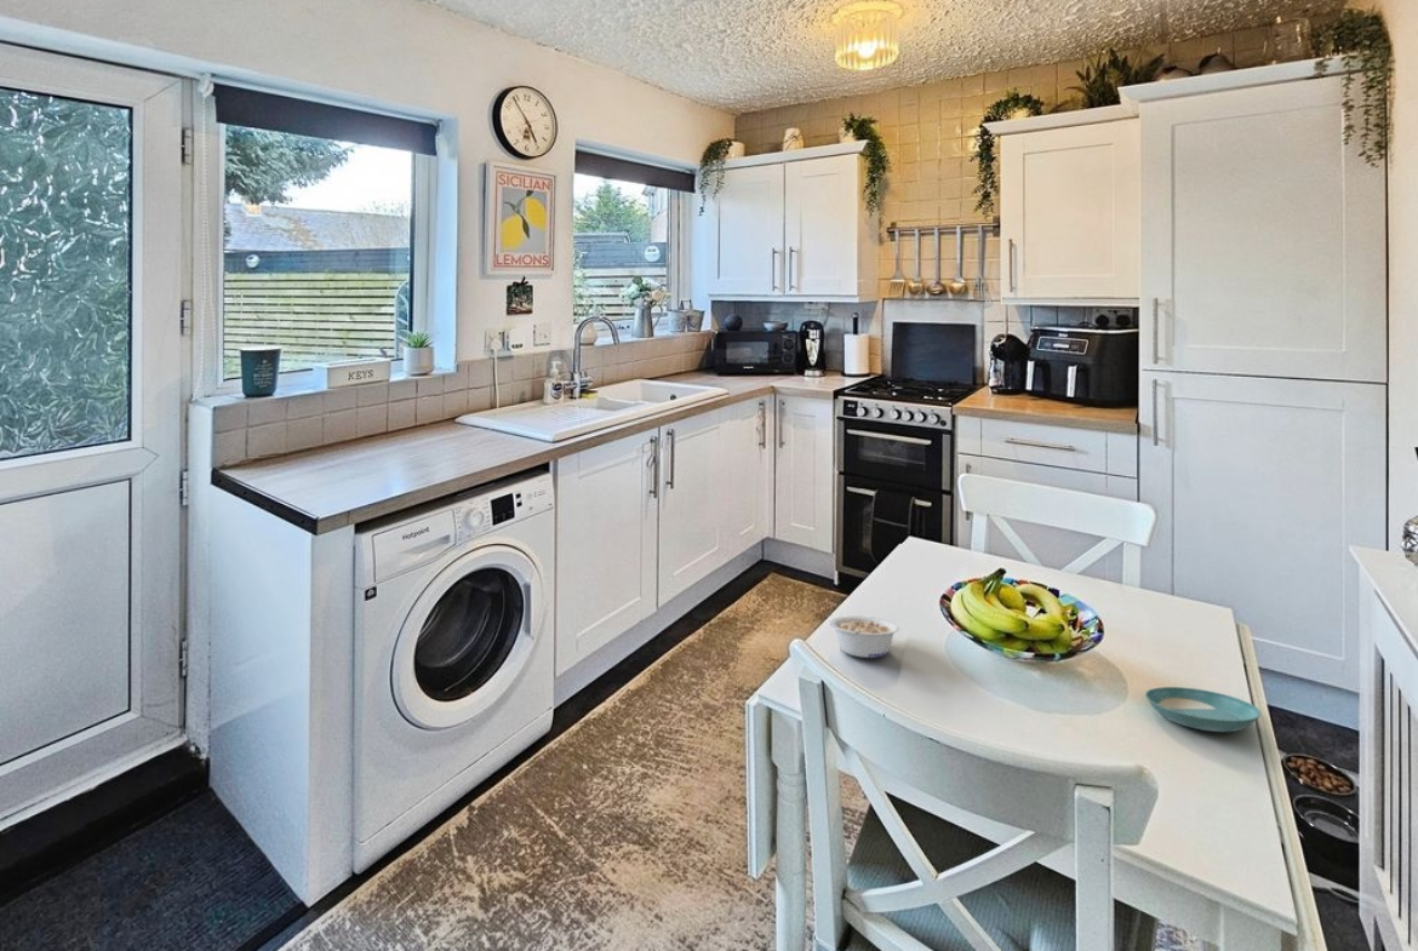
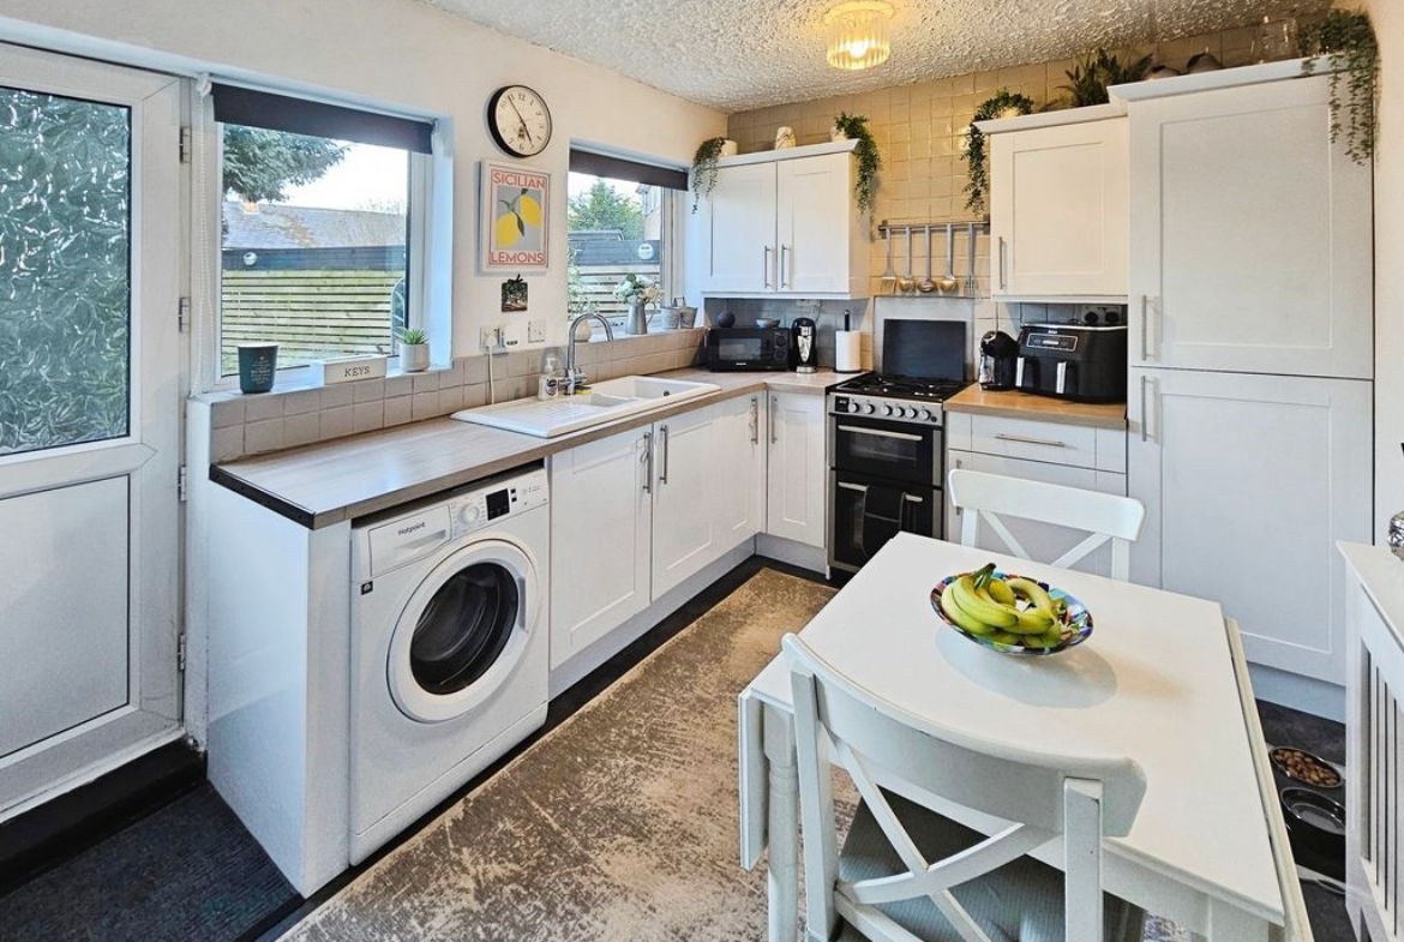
- legume [828,614,900,659]
- saucer [1144,686,1262,733]
